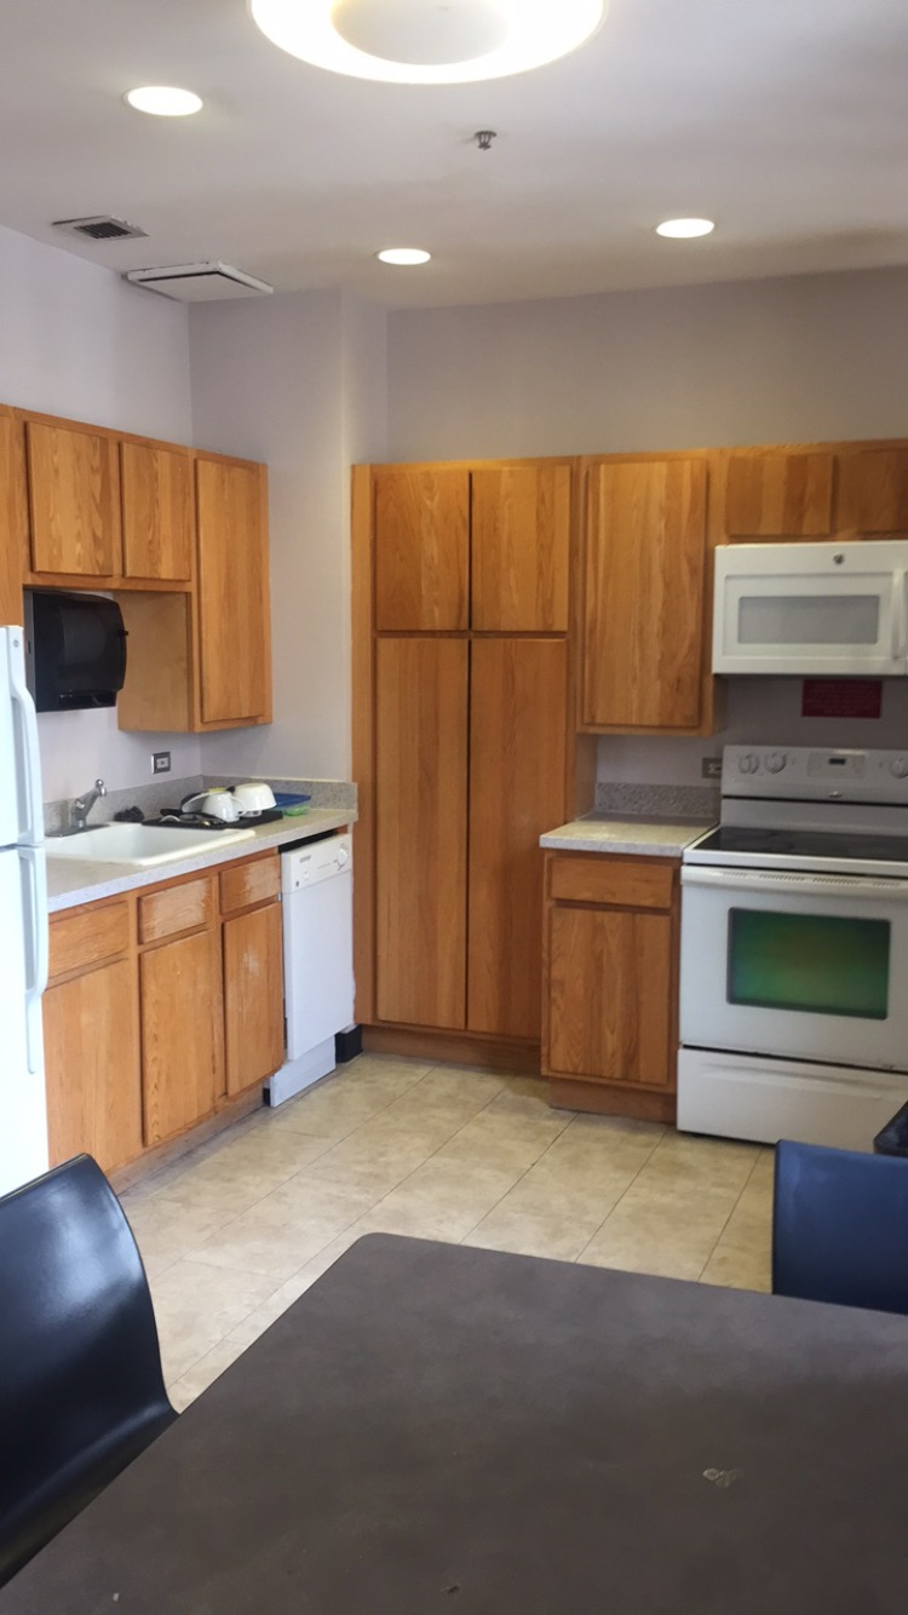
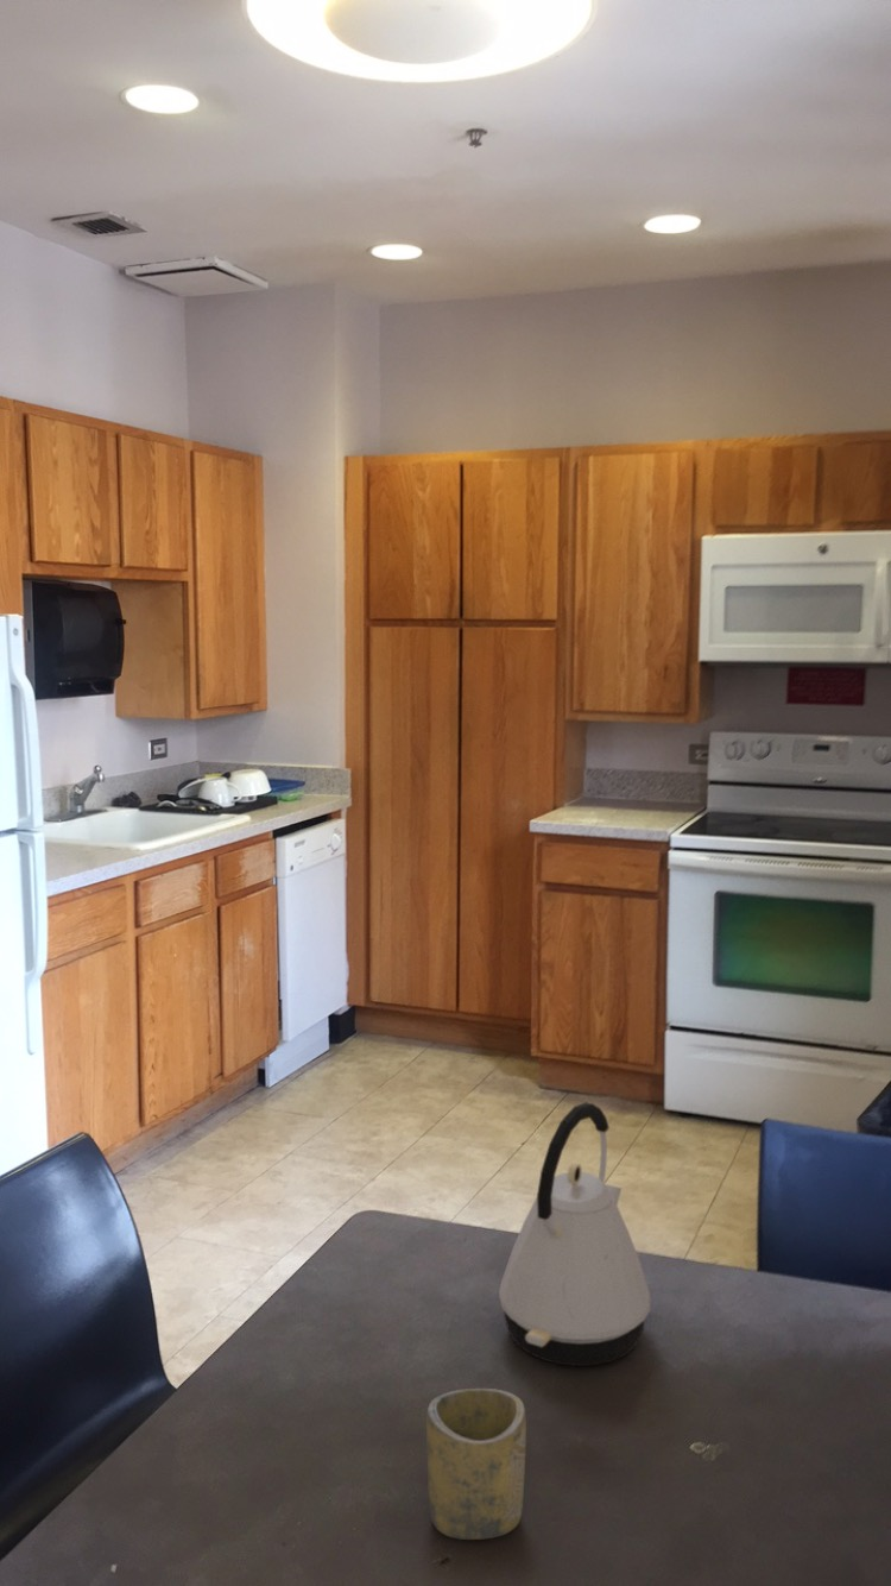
+ kettle [498,1101,651,1367]
+ cup [425,1387,527,1541]
